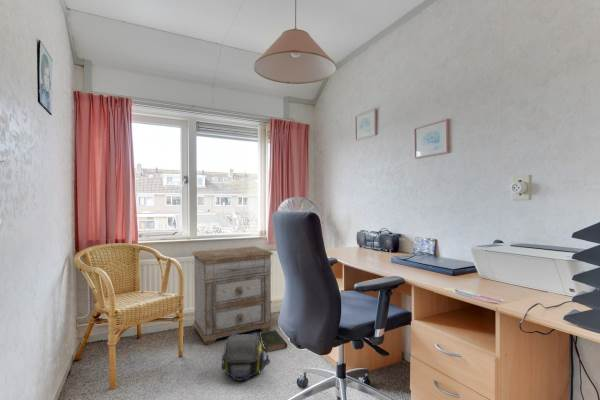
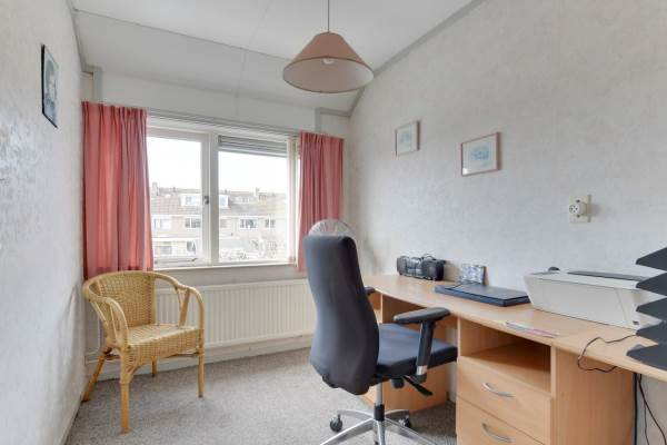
- nightstand [191,245,274,345]
- book [260,329,288,353]
- shoulder bag [221,331,271,382]
